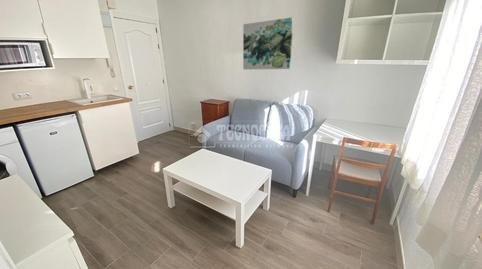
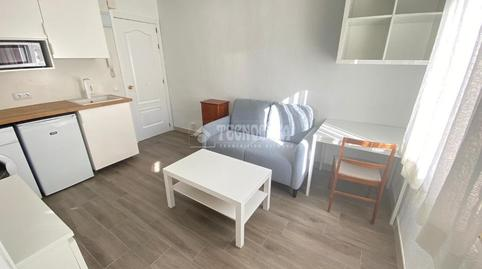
- wall art [242,16,294,71]
